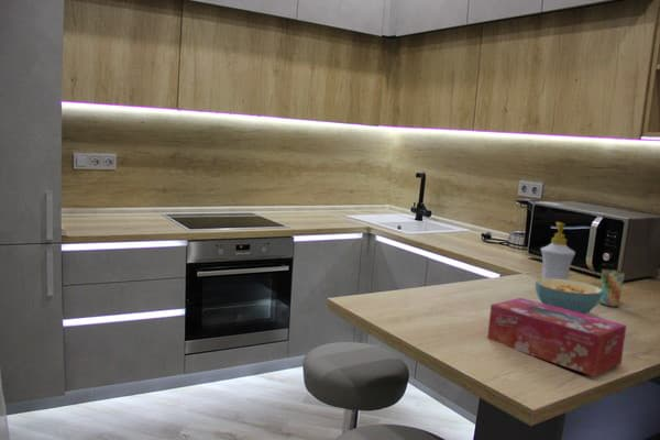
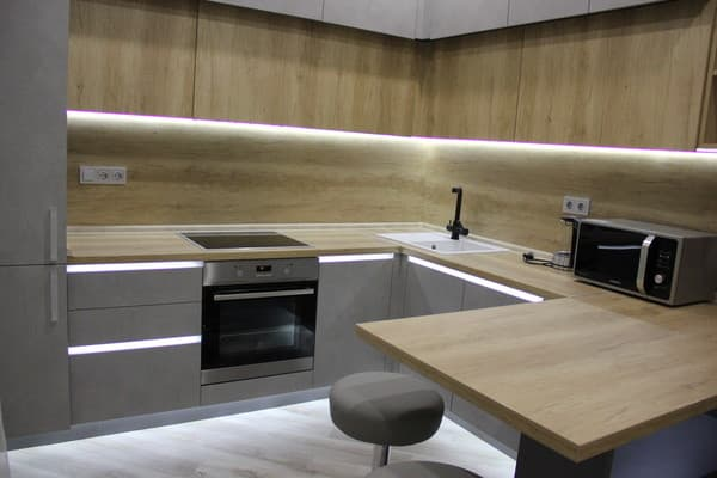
- tissue box [486,297,627,377]
- cereal bowl [535,277,603,315]
- soap bottle [540,221,576,279]
- cup [600,268,626,308]
